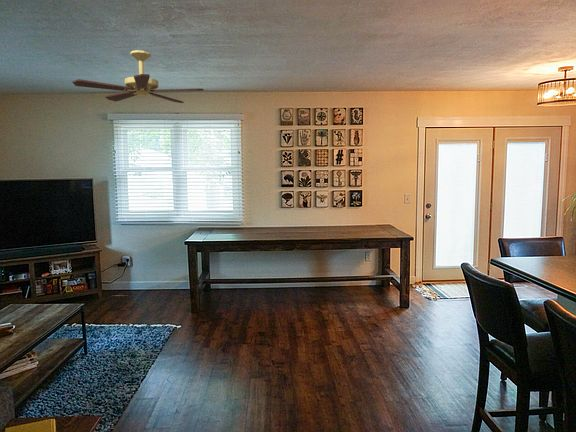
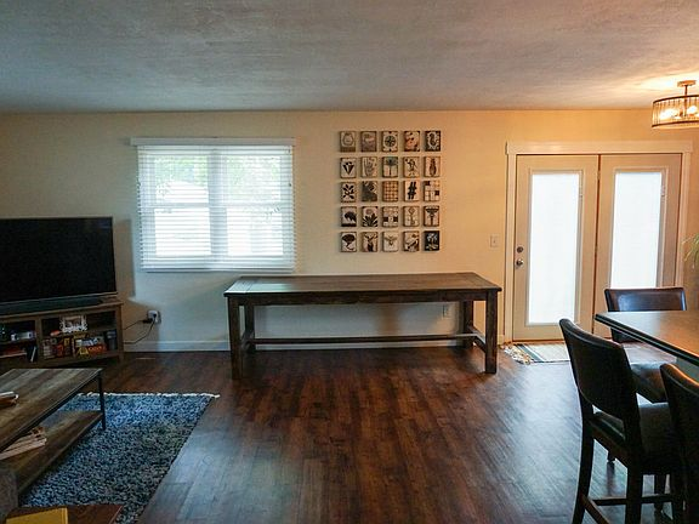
- ceiling fan [71,49,205,104]
